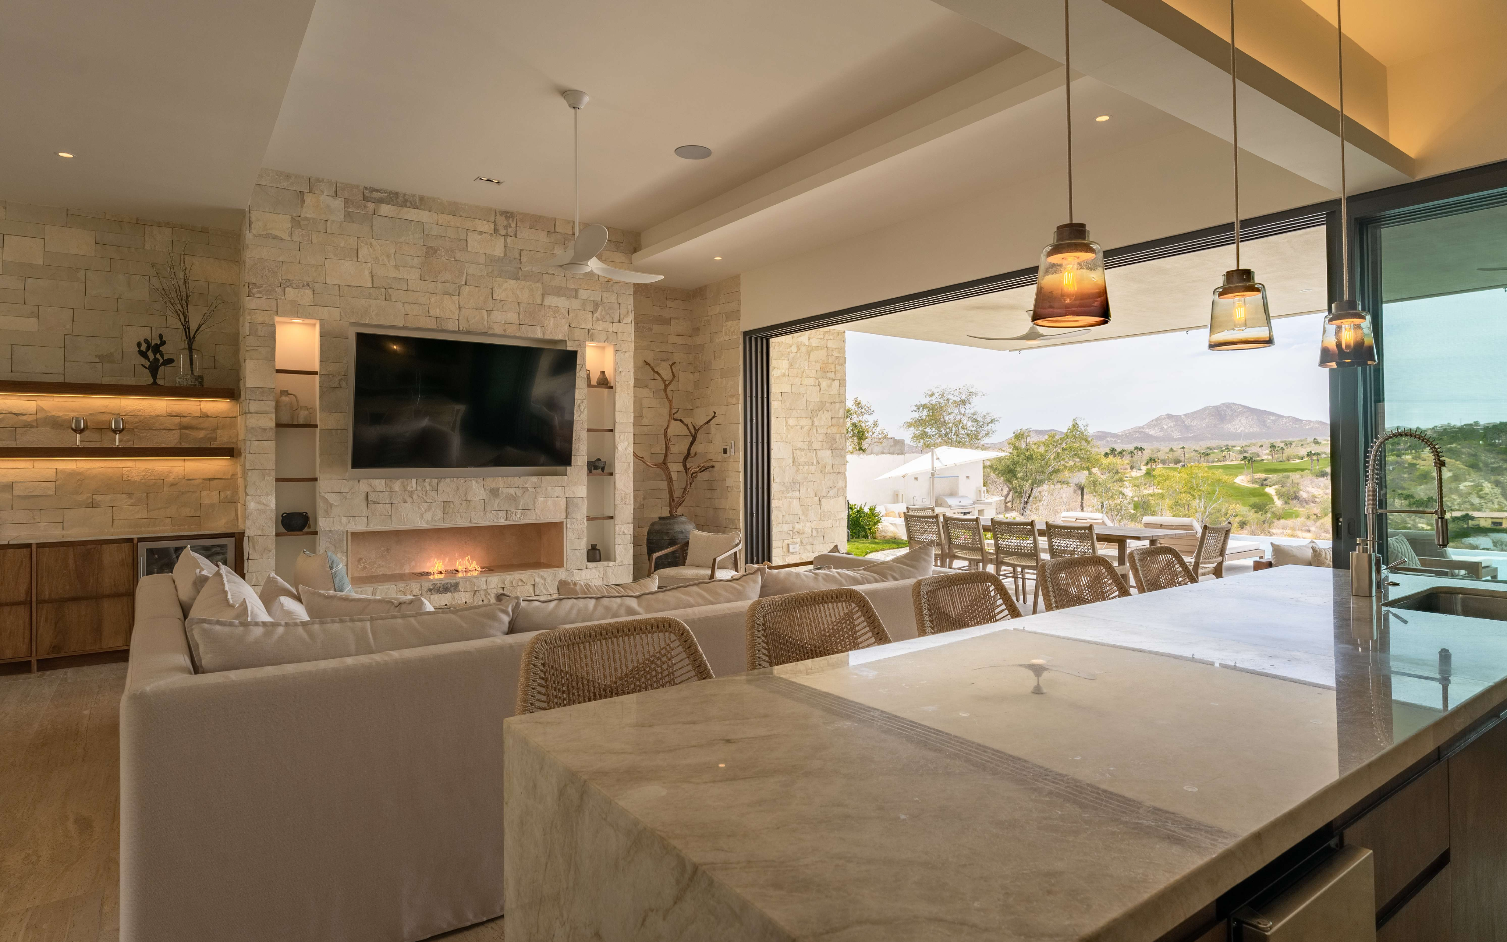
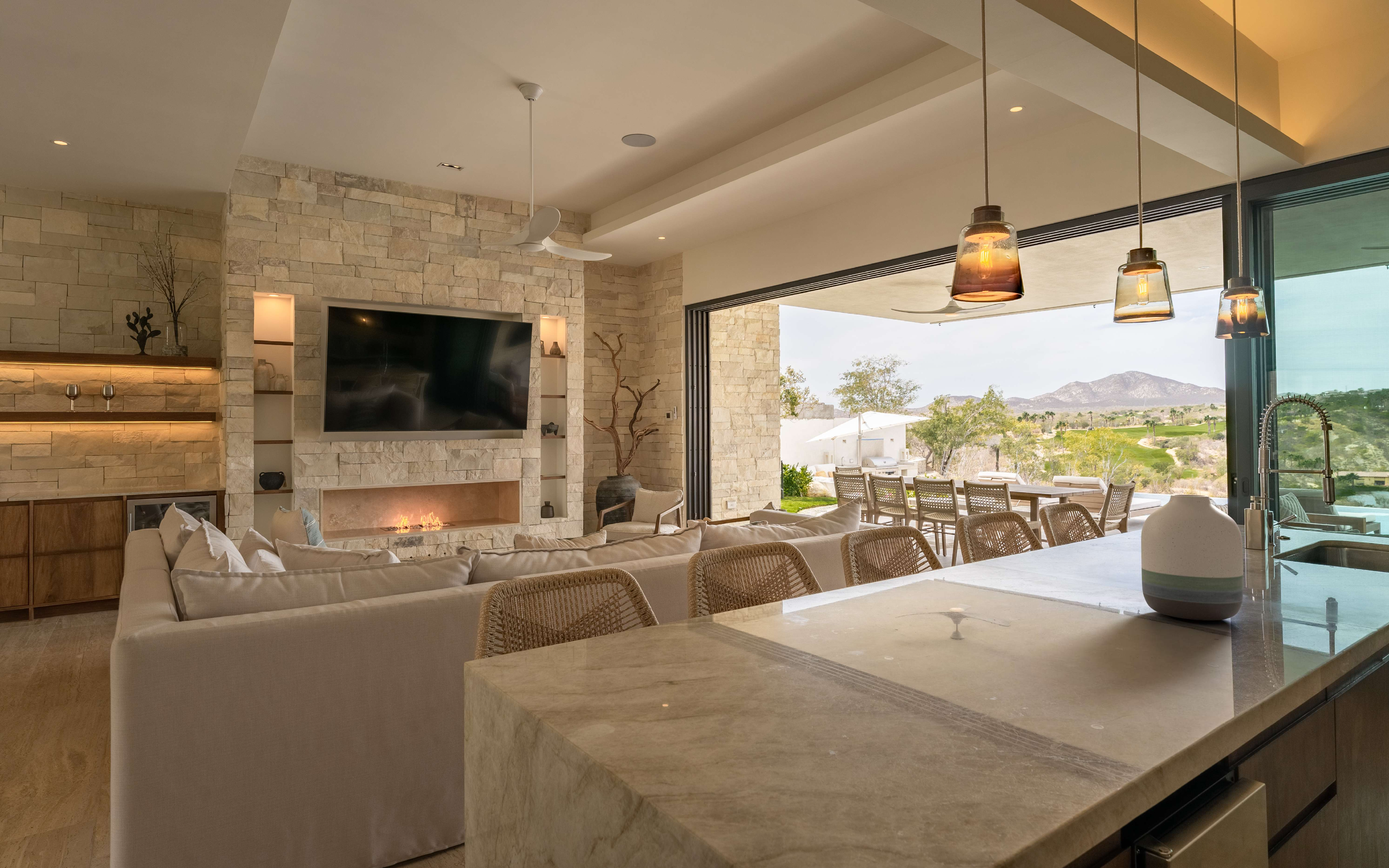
+ vase [1141,494,1244,621]
